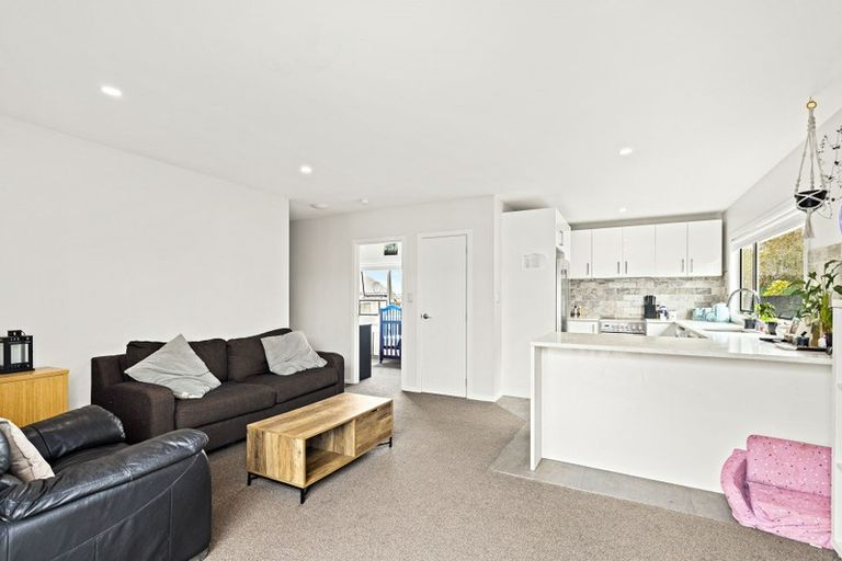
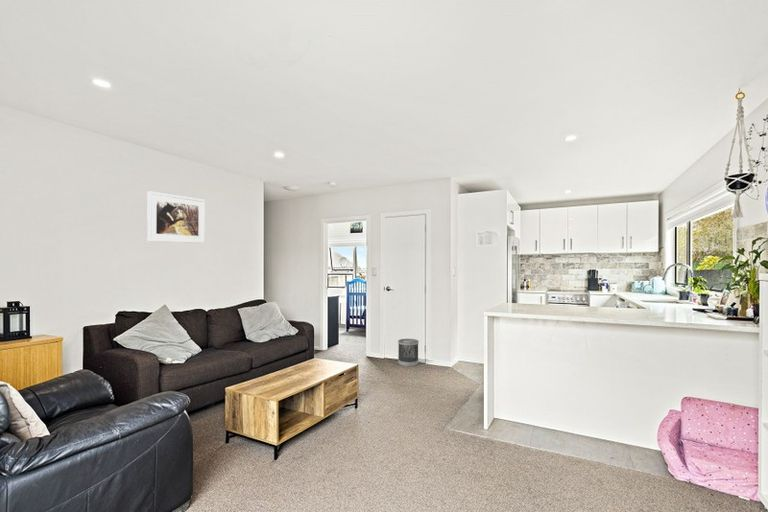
+ wastebasket [397,338,420,368]
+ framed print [146,190,206,244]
